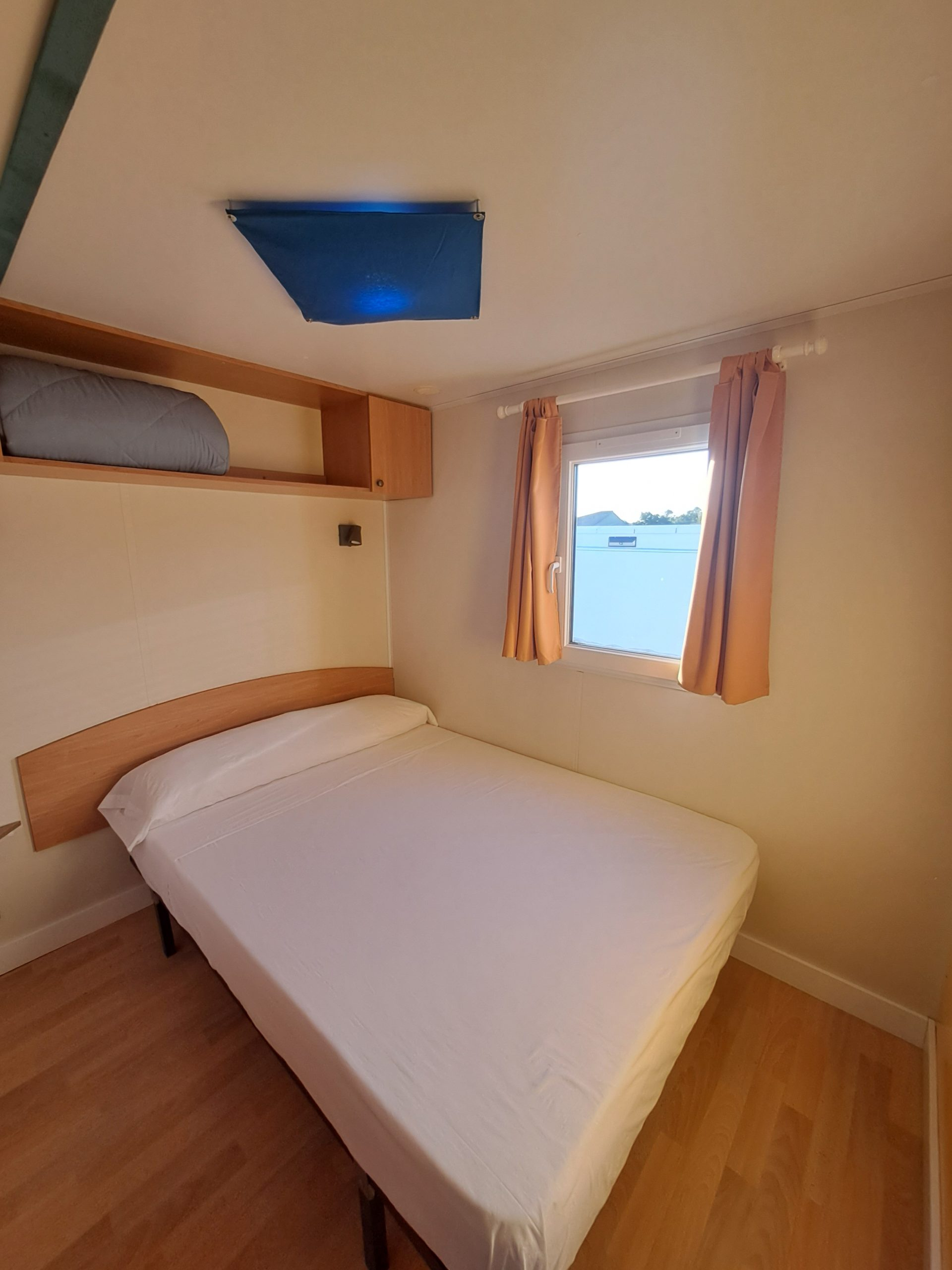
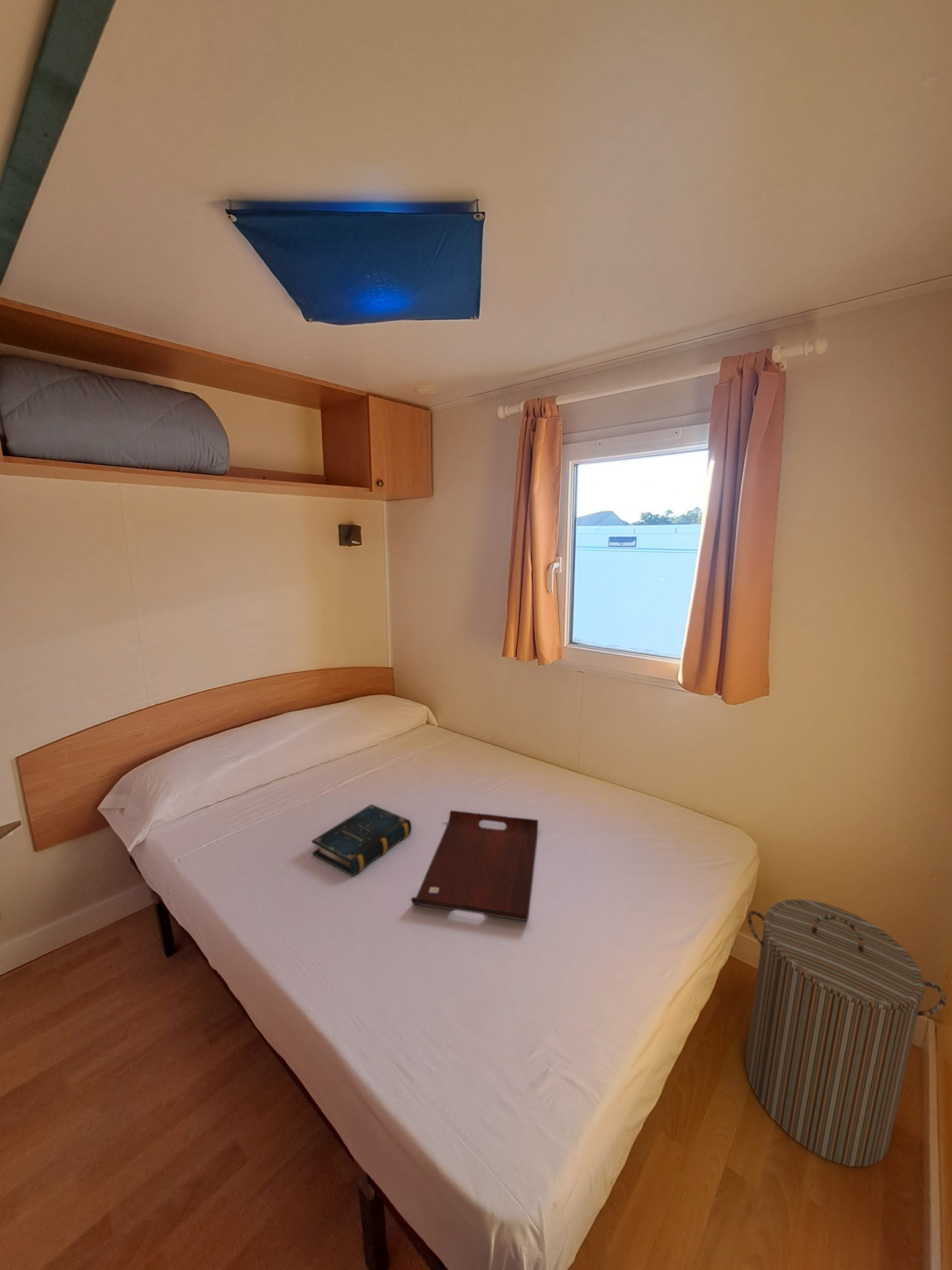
+ laundry hamper [745,899,947,1167]
+ serving tray [411,810,538,921]
+ book [311,804,412,877]
